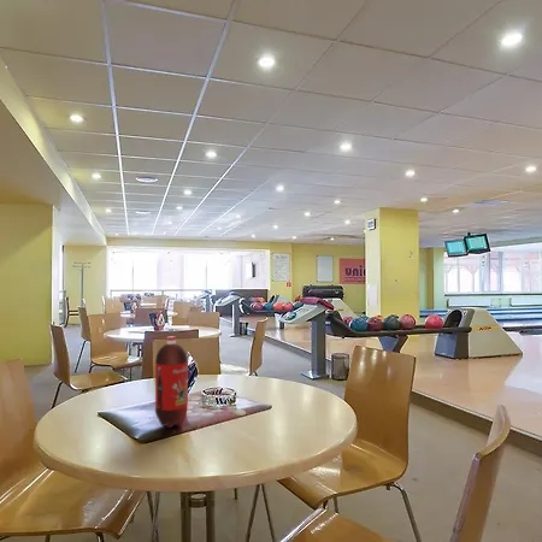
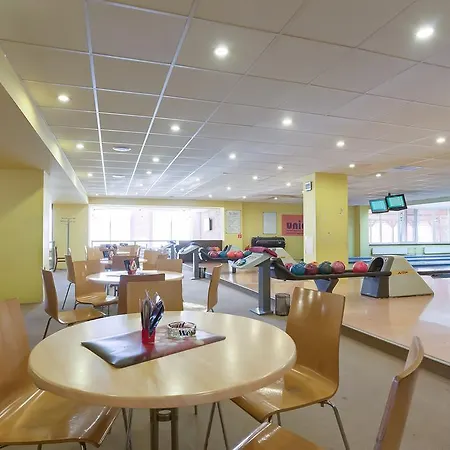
- cola bottle [154,336,189,429]
